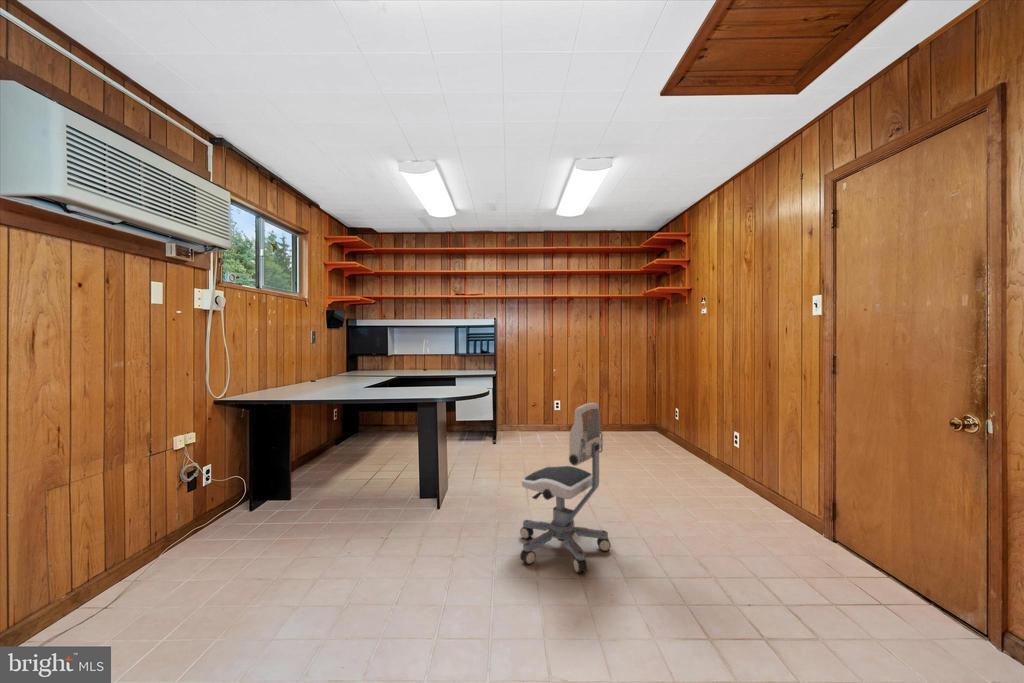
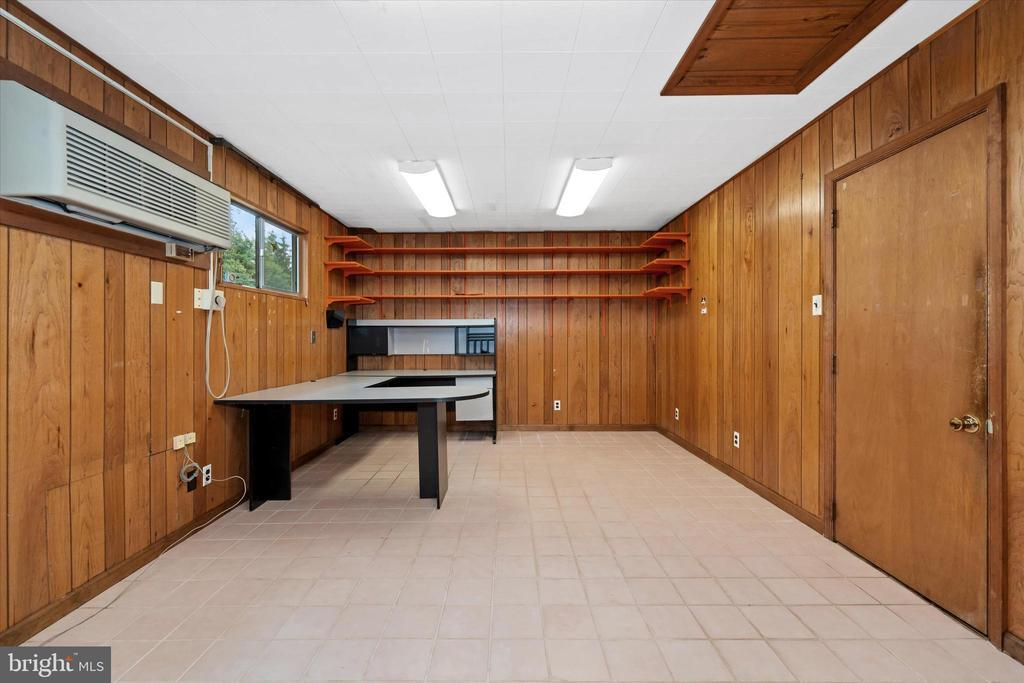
- office chair [519,402,612,574]
